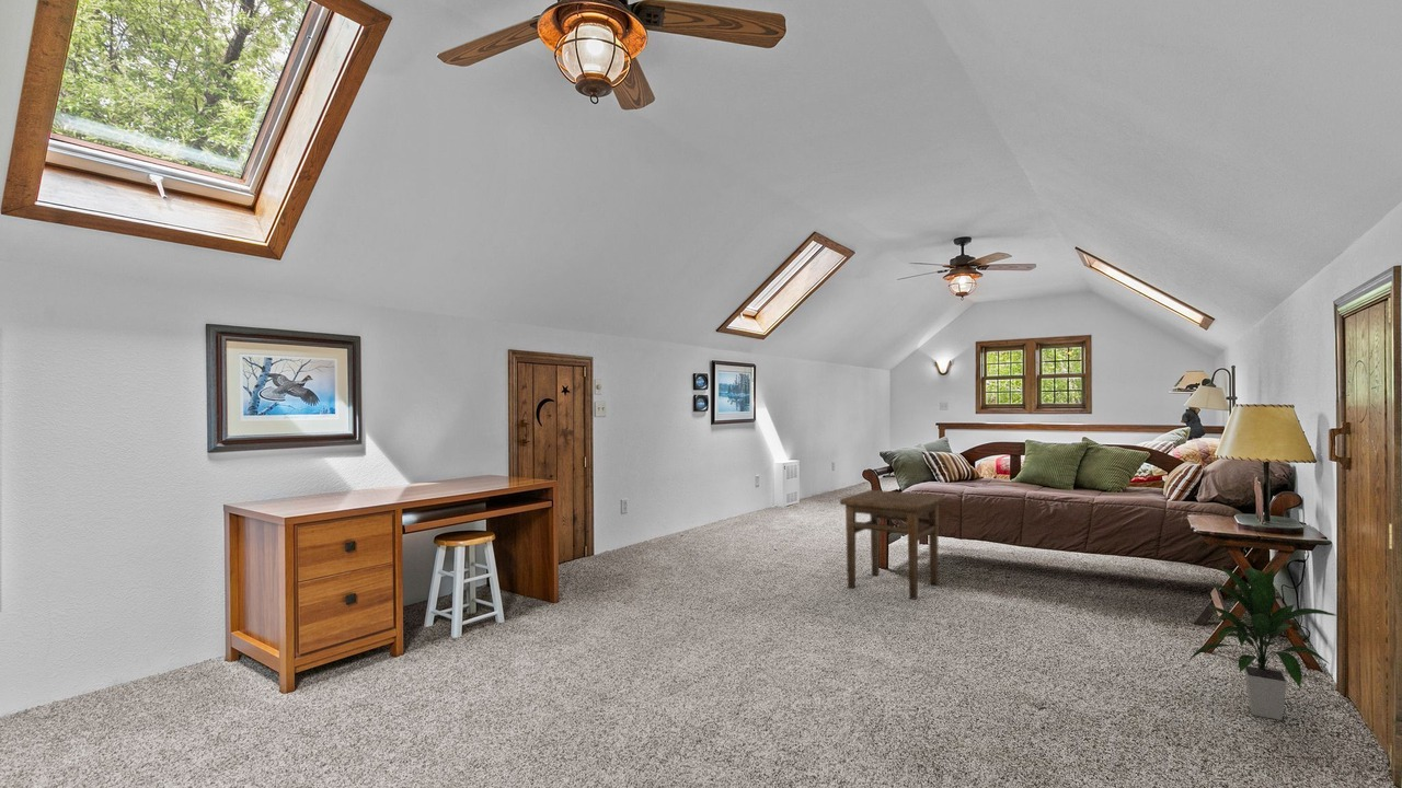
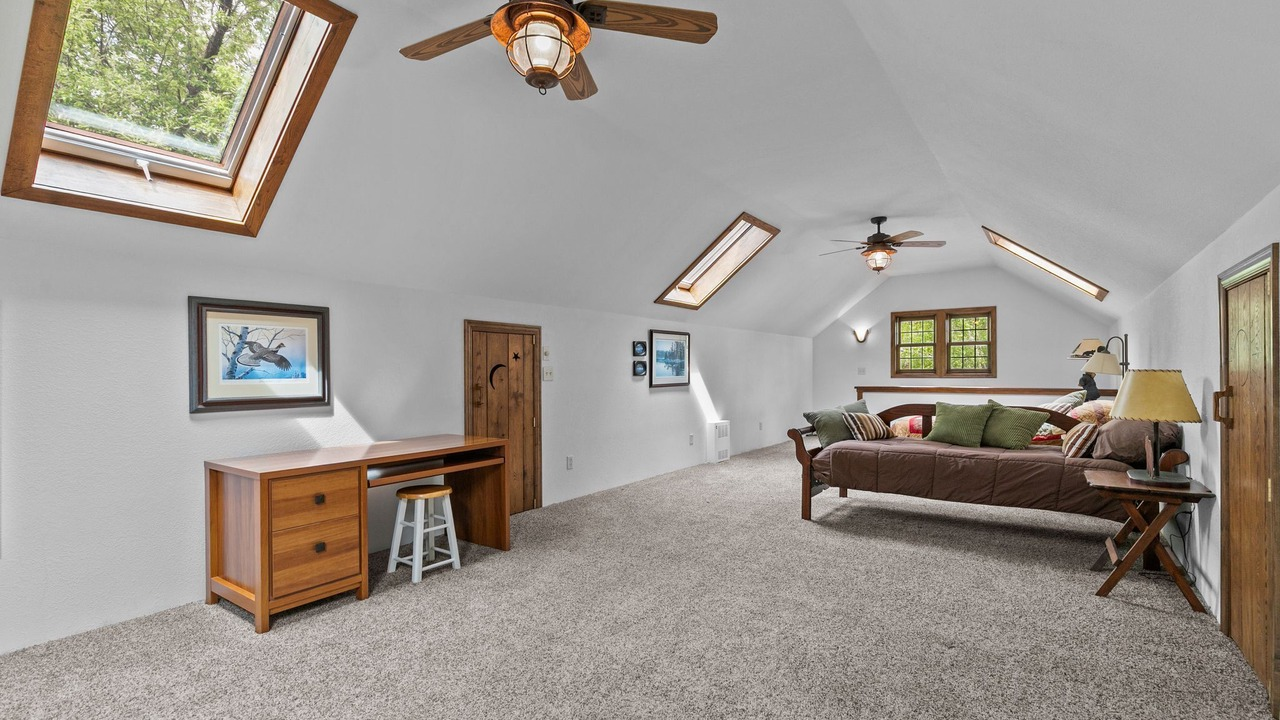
- side table [839,489,944,601]
- indoor plant [1186,565,1340,721]
